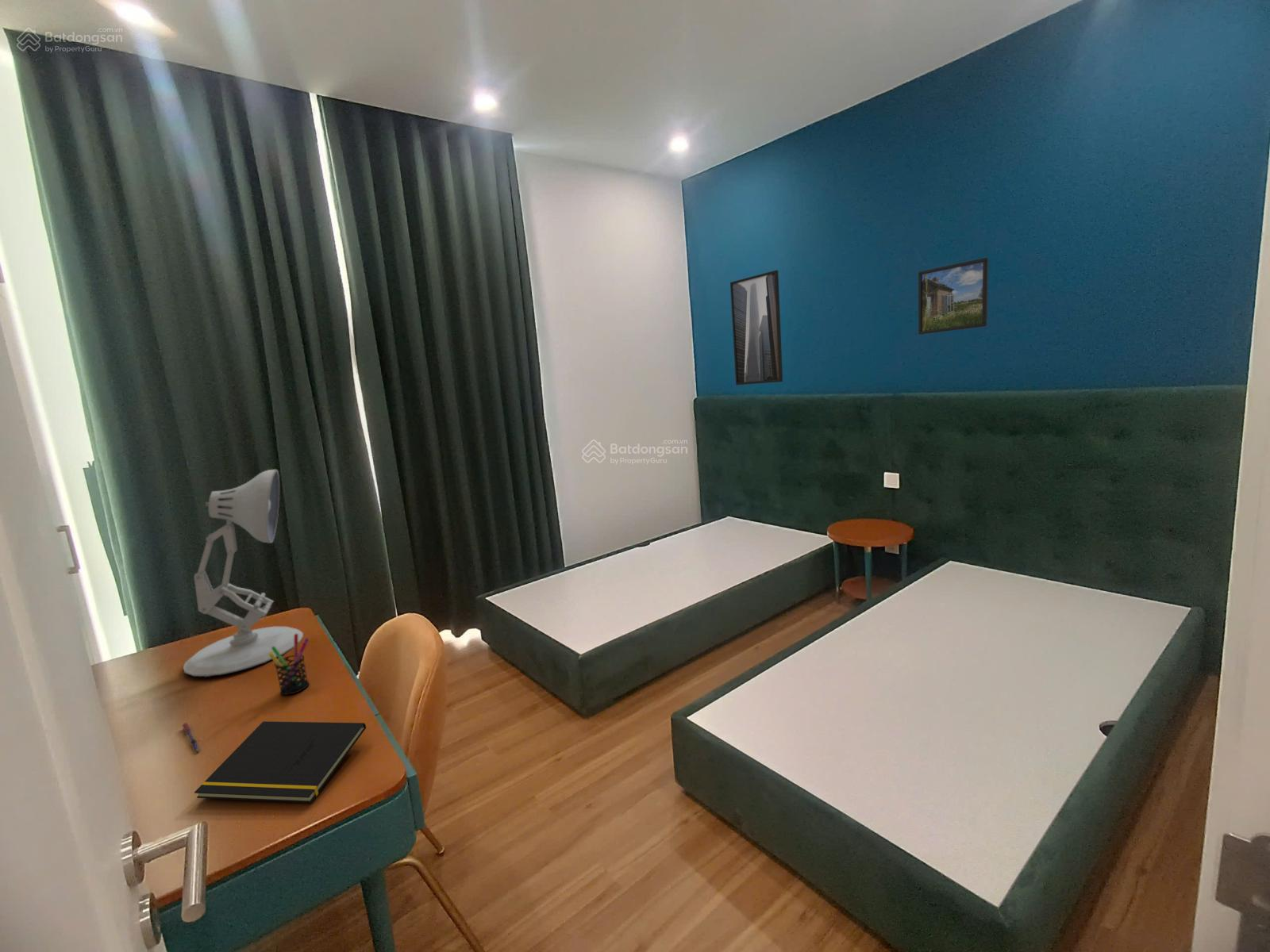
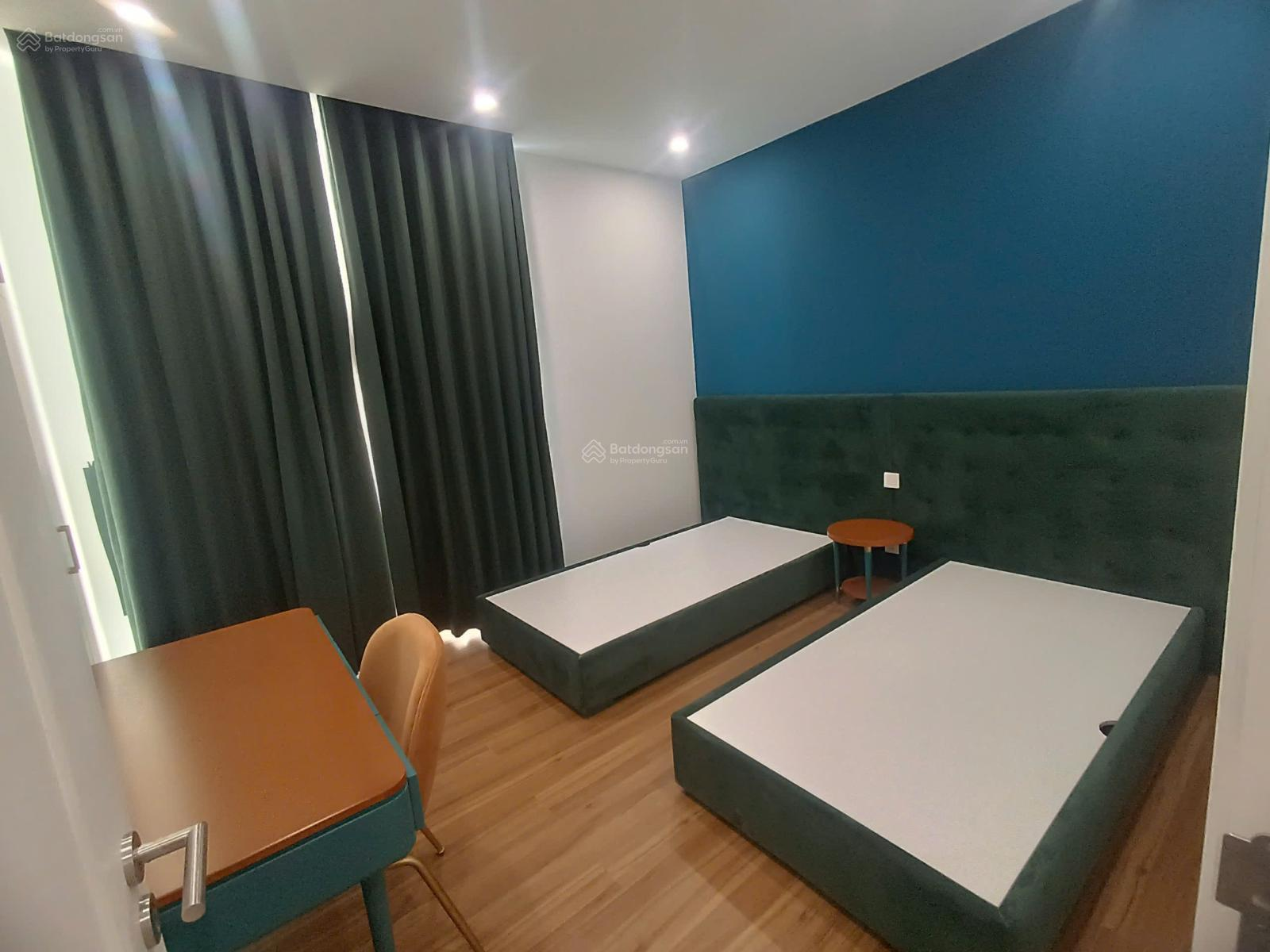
- pen holder [268,634,310,696]
- pen [182,722,202,753]
- notepad [194,720,367,804]
- desk lamp [183,469,304,678]
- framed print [918,257,989,336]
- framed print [729,270,783,386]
